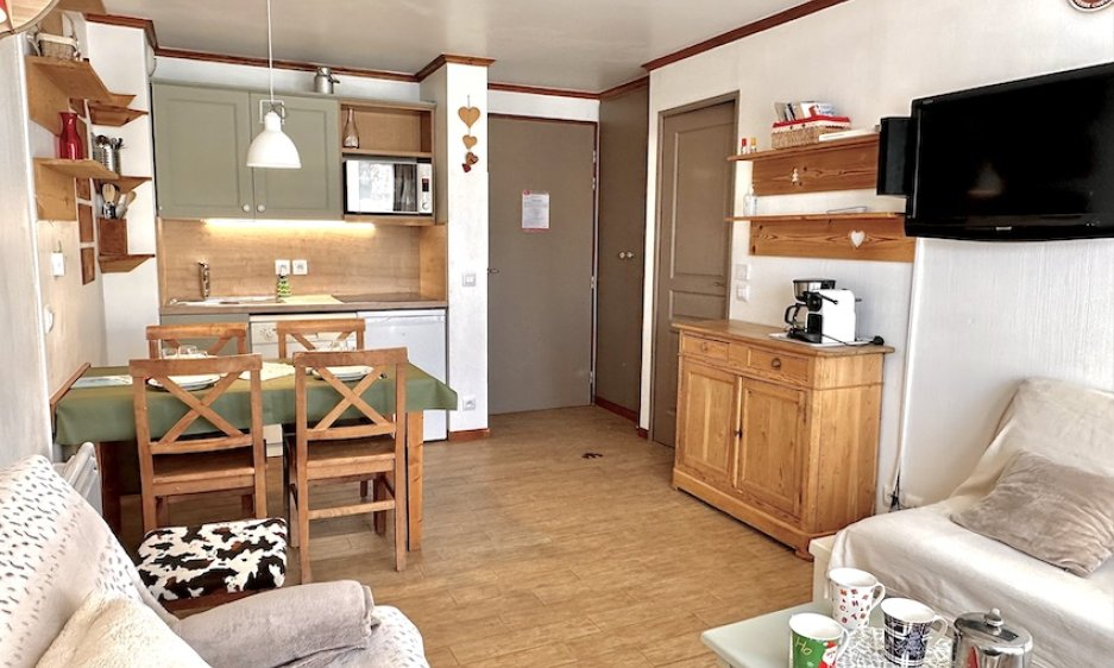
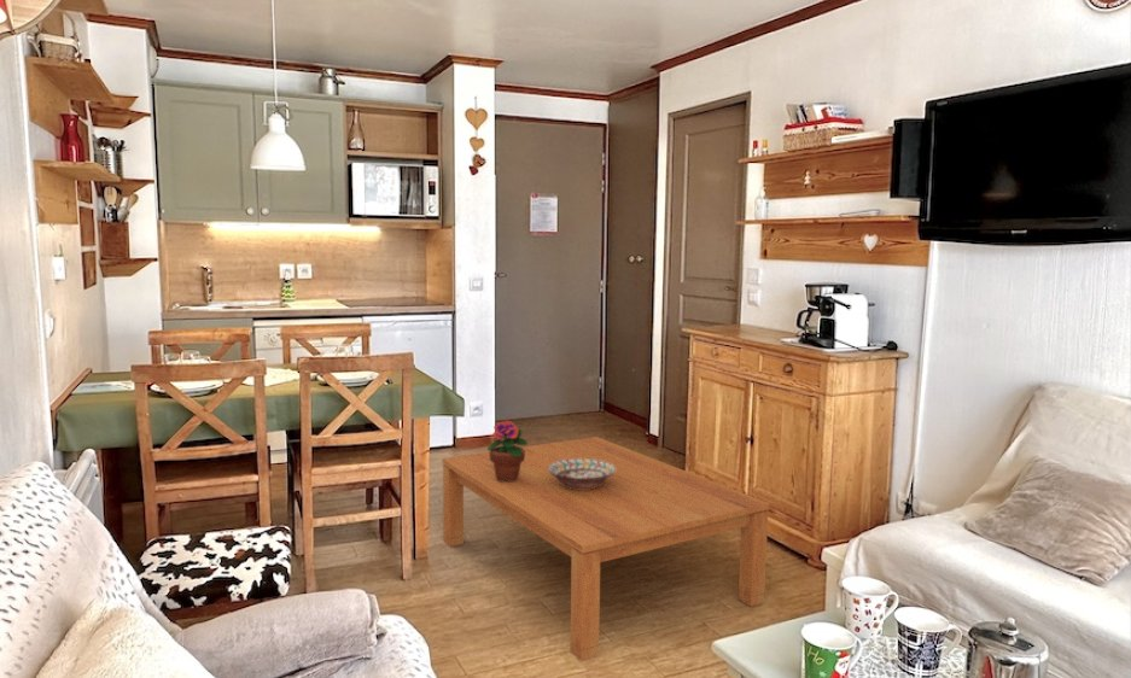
+ coffee table [441,436,770,662]
+ potted flower [486,420,529,481]
+ decorative bowl [548,458,616,490]
